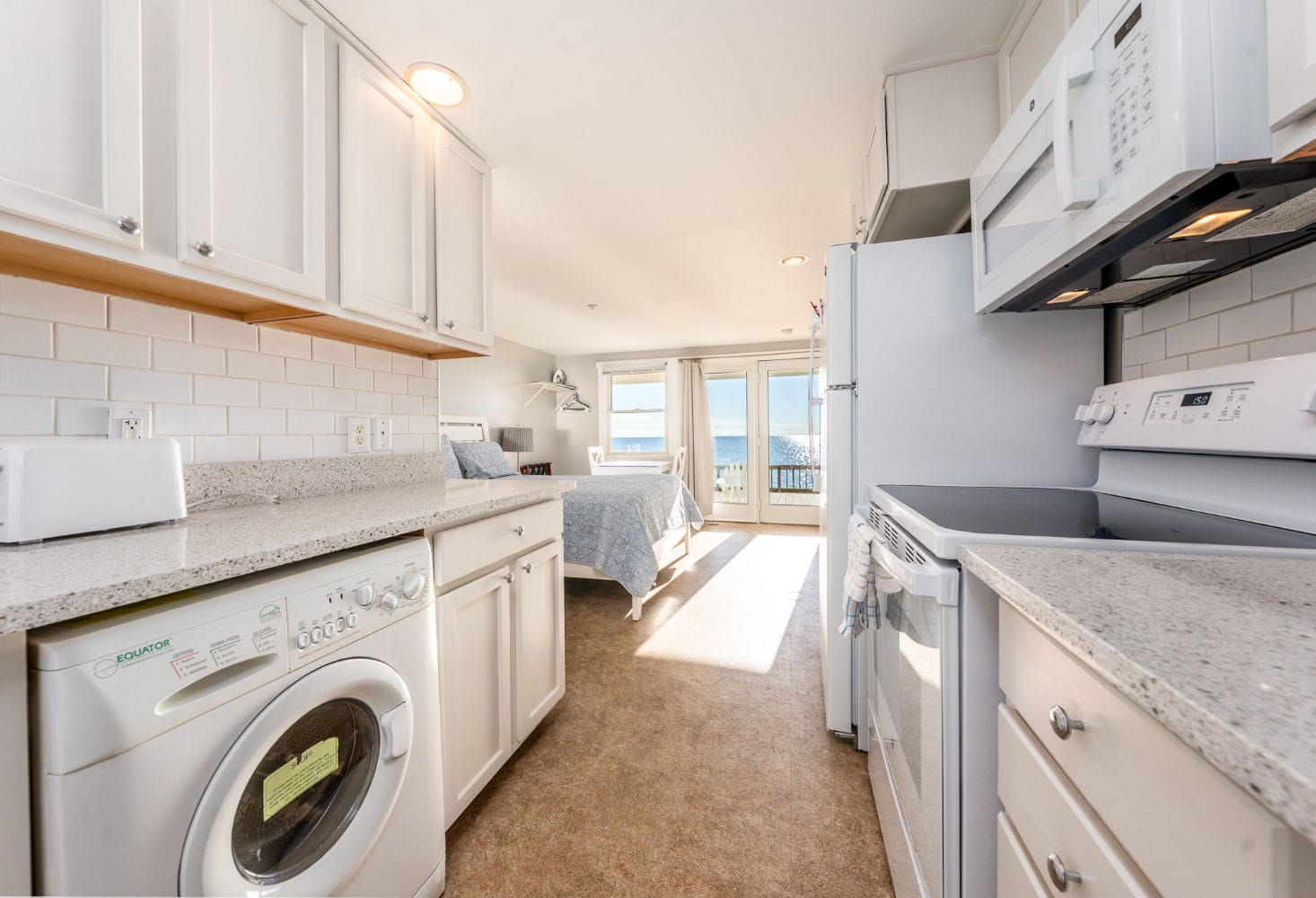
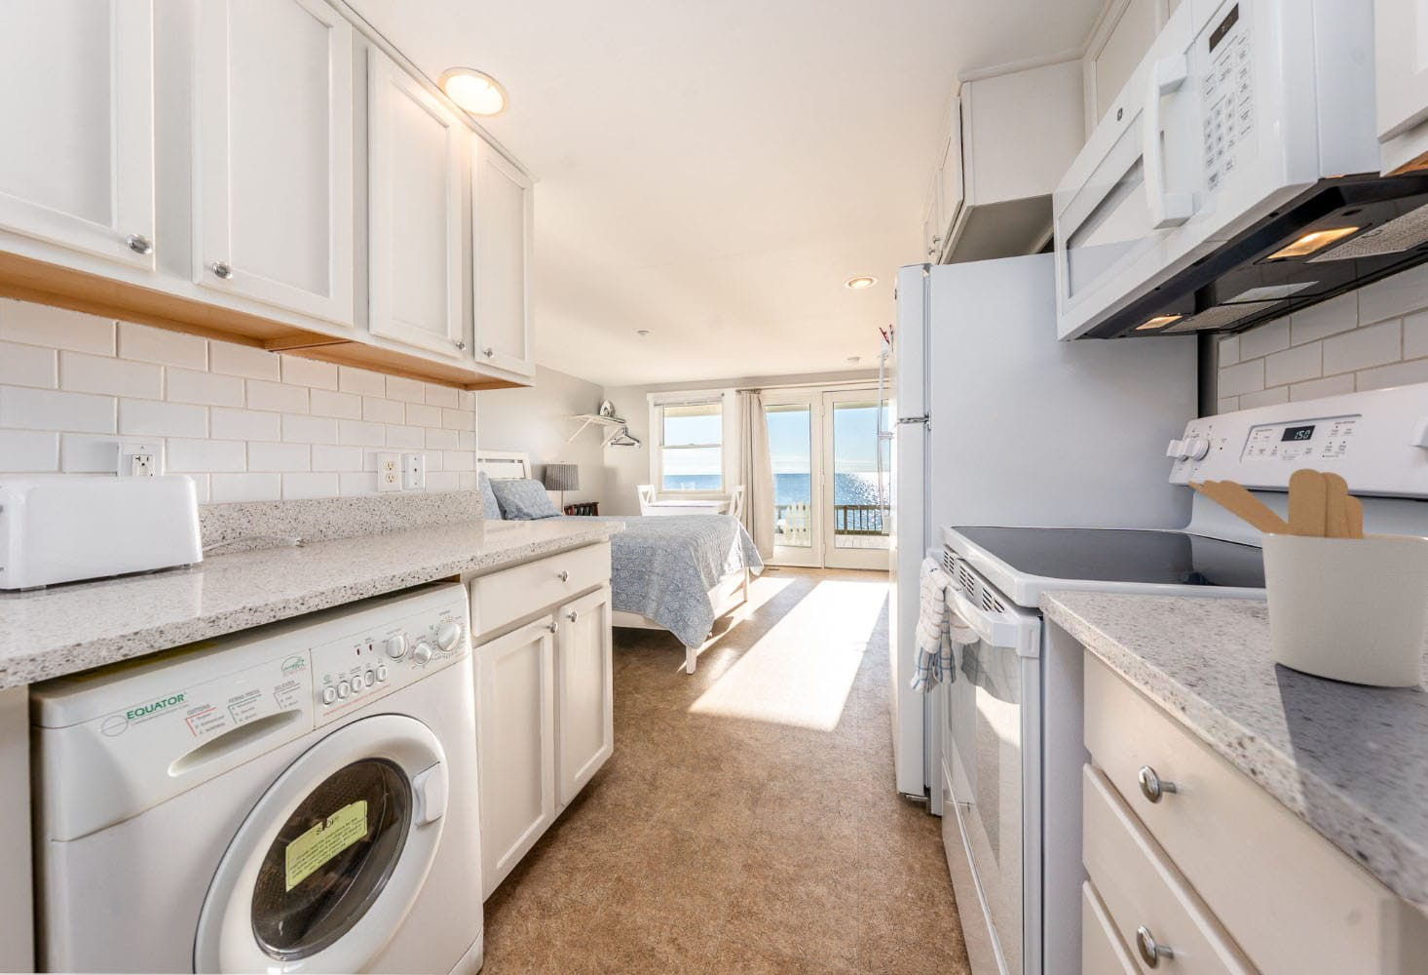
+ utensil holder [1186,467,1428,688]
